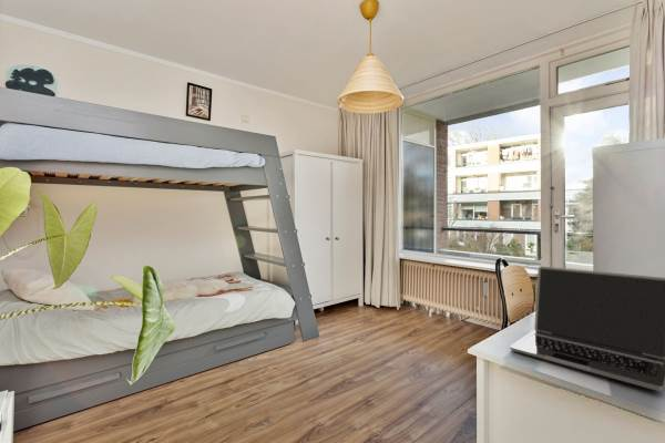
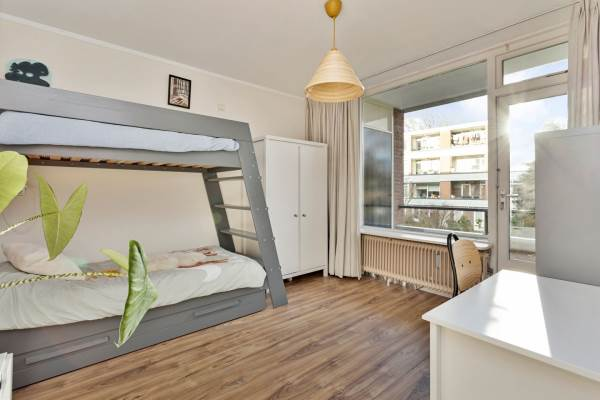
- laptop [510,266,665,392]
